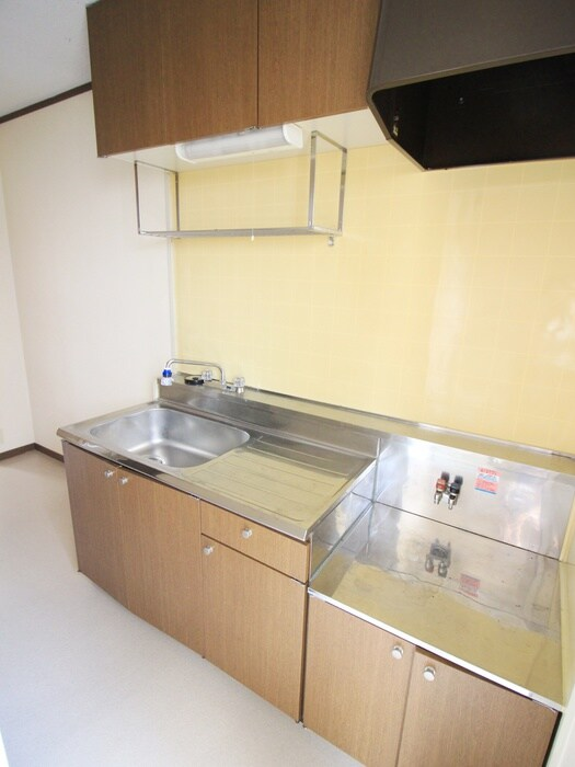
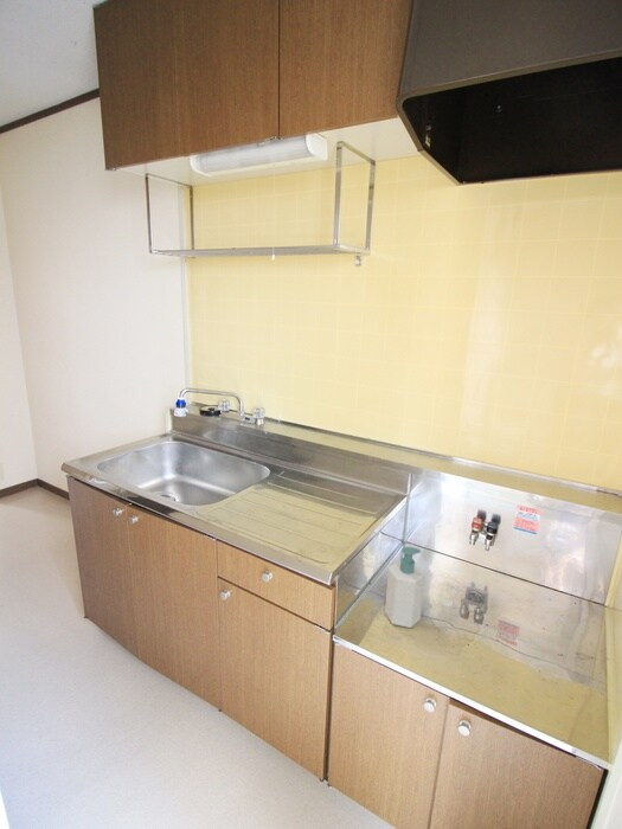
+ soap bottle [384,546,427,629]
